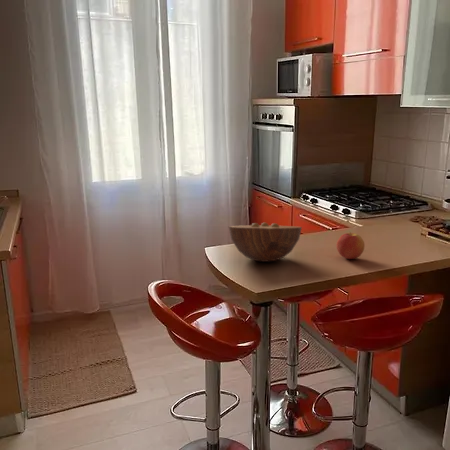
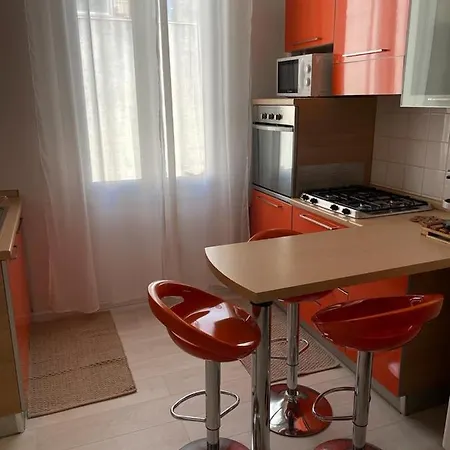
- apple [335,232,366,260]
- bowl [228,222,303,263]
